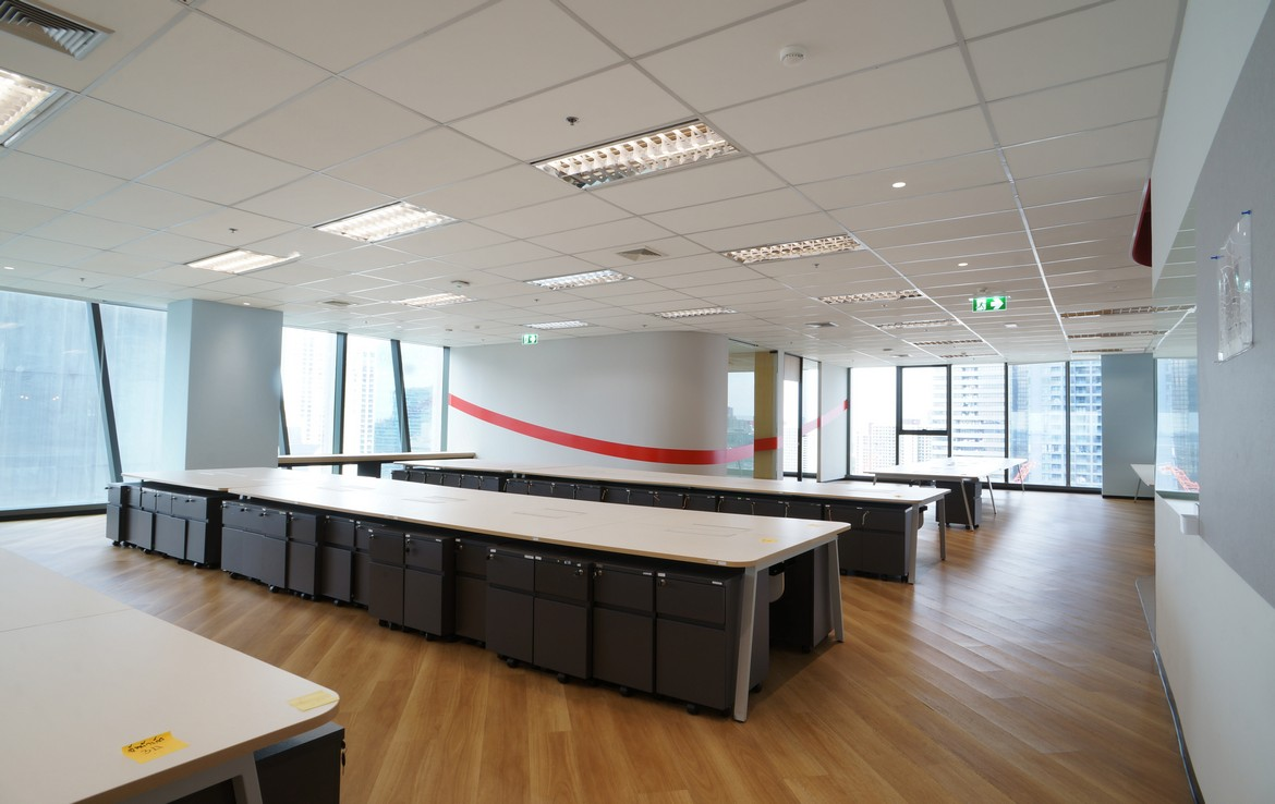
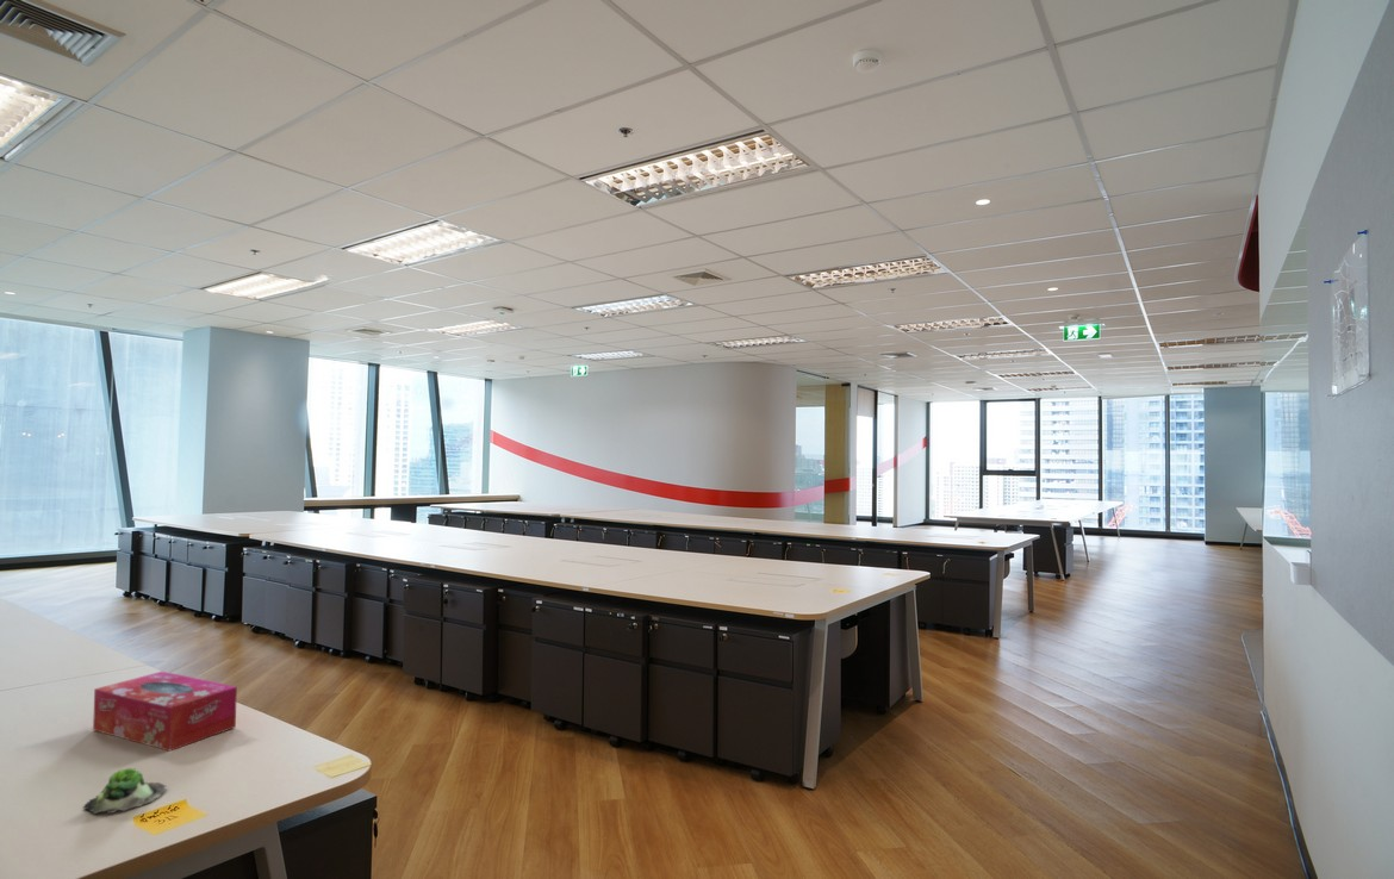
+ succulent plant [82,767,167,815]
+ tissue box [92,671,238,753]
